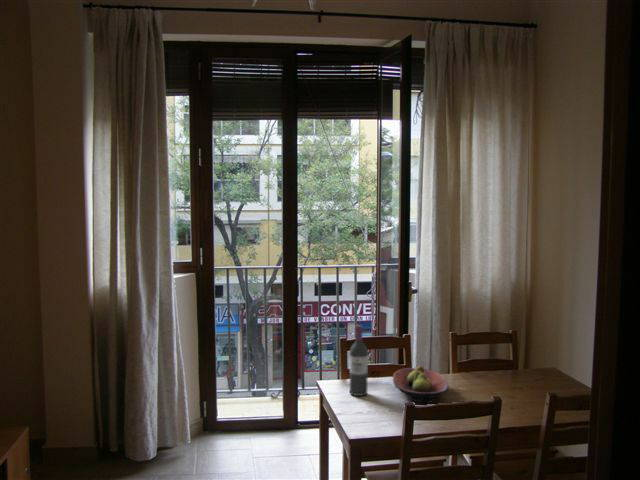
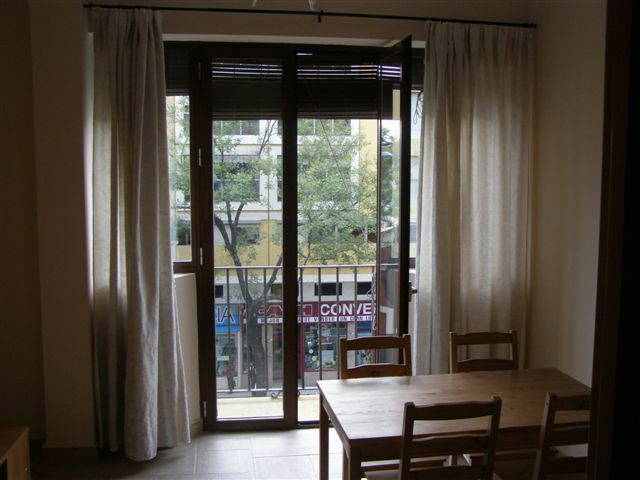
- wine bottle [349,324,369,397]
- fruit bowl [392,365,449,404]
